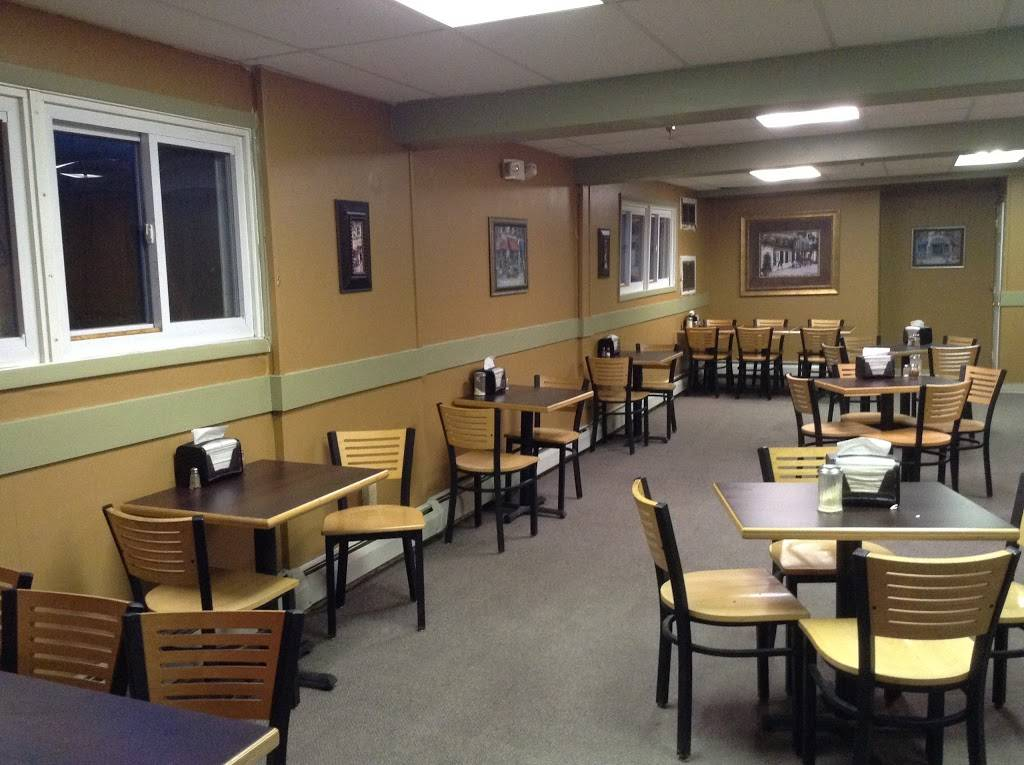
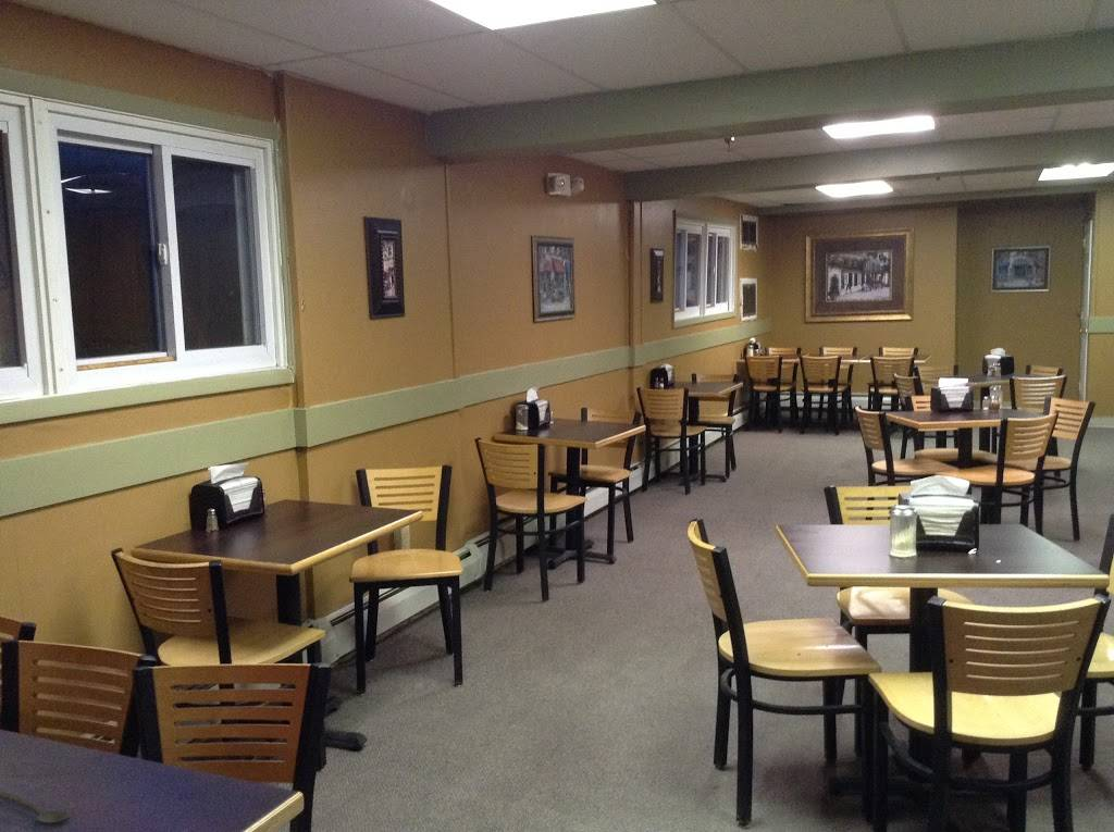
+ spoon [0,790,69,824]
